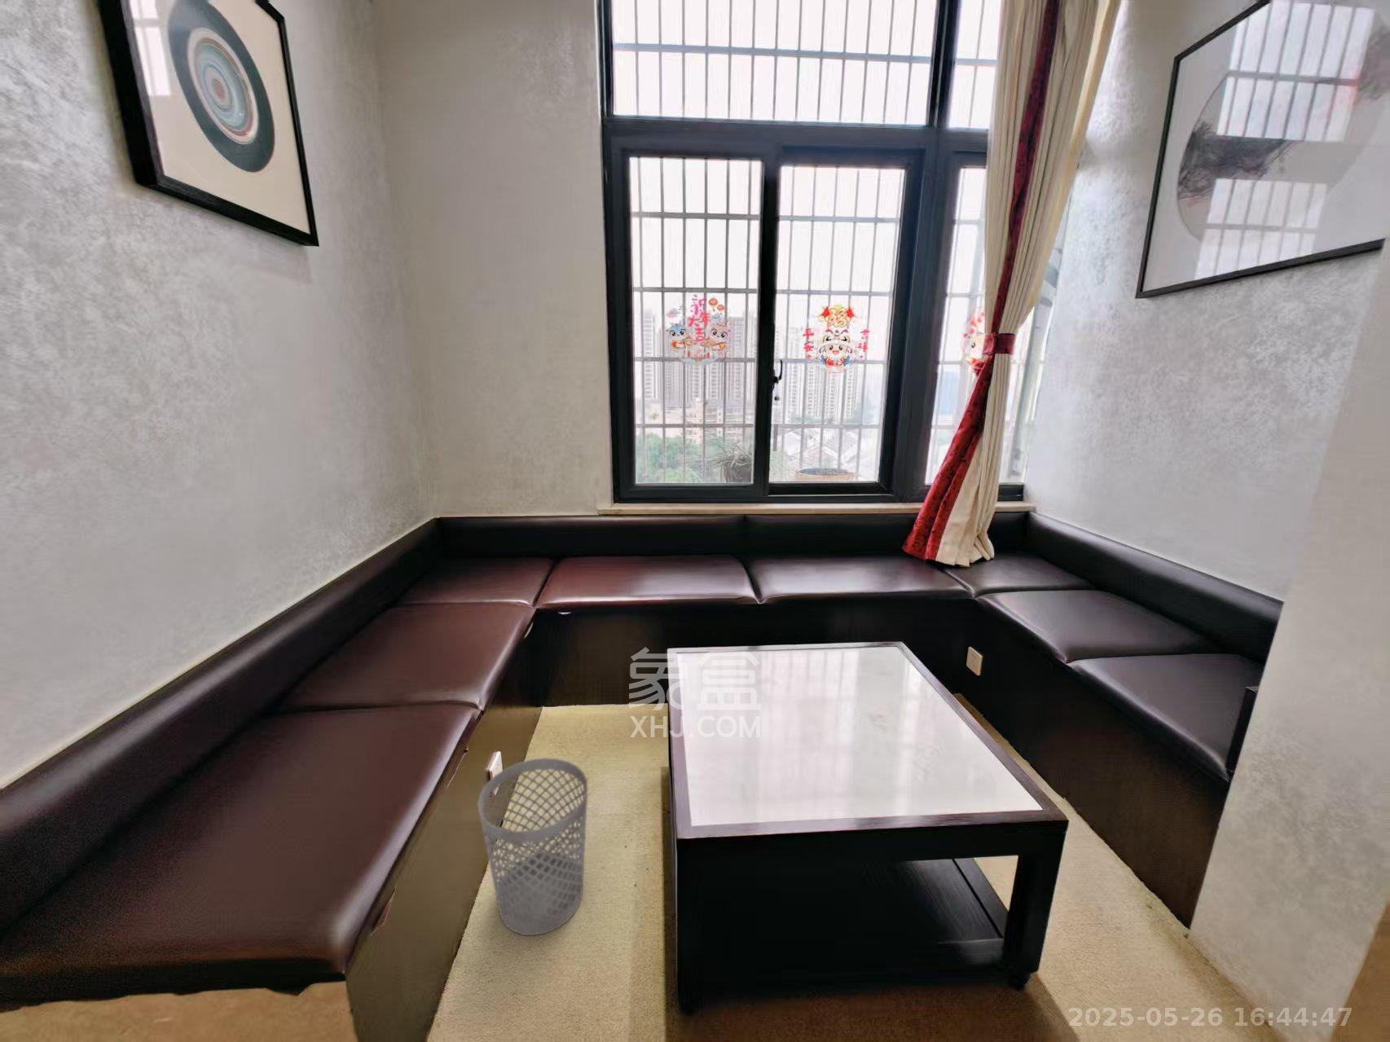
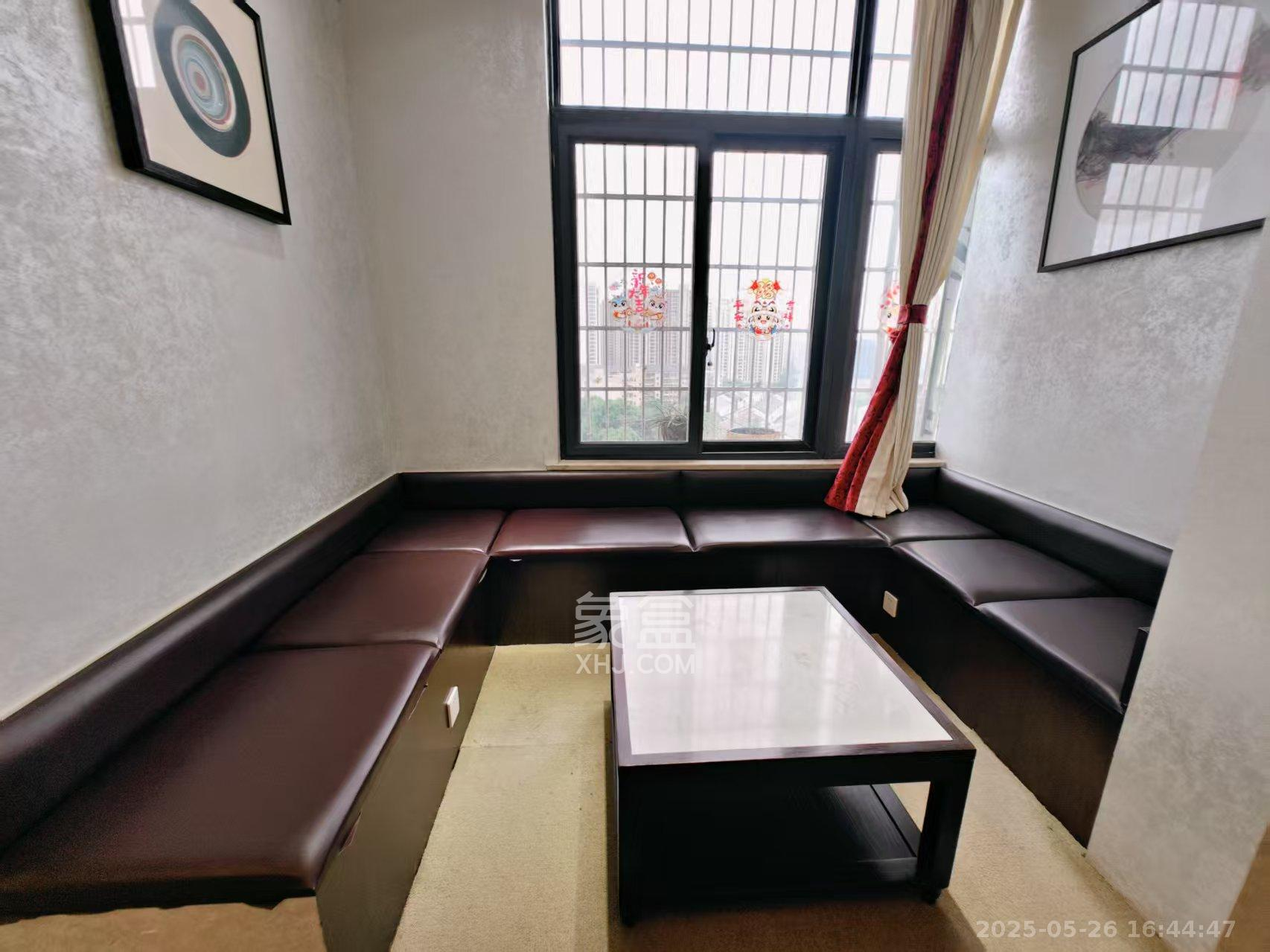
- wastebasket [476,756,588,936]
